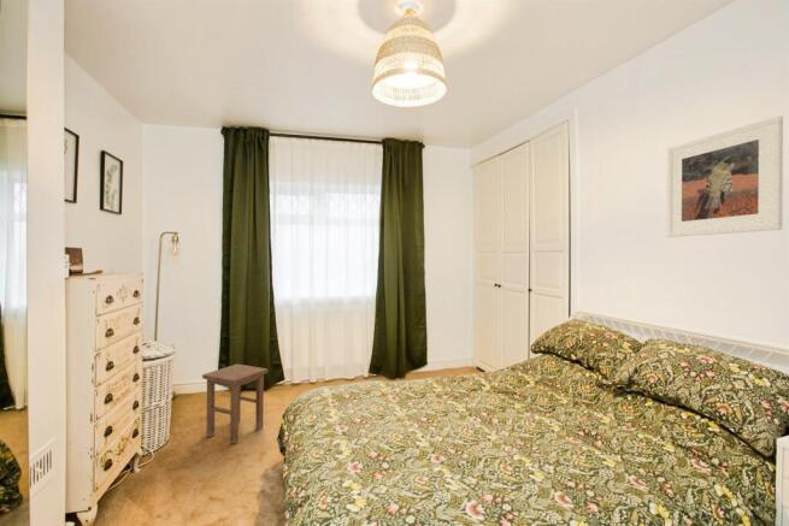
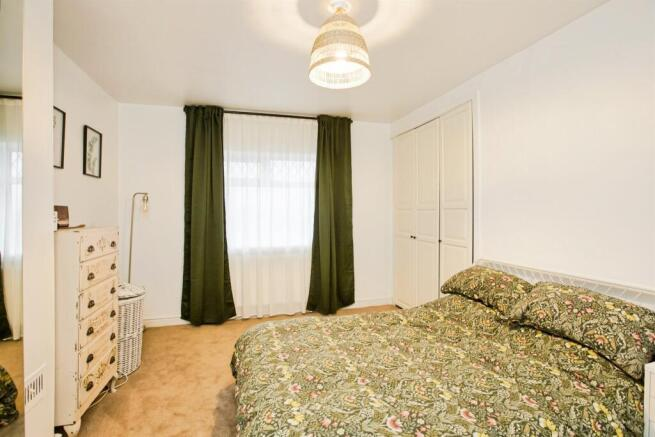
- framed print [665,114,784,238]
- stool [201,364,269,444]
